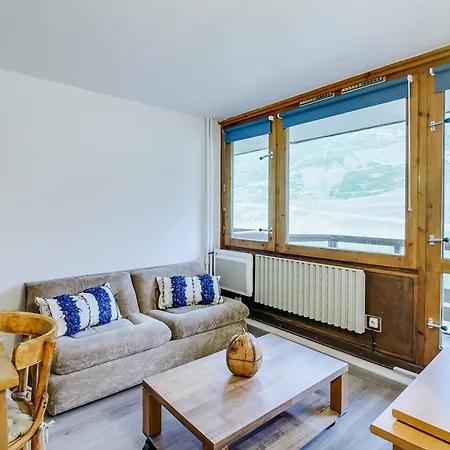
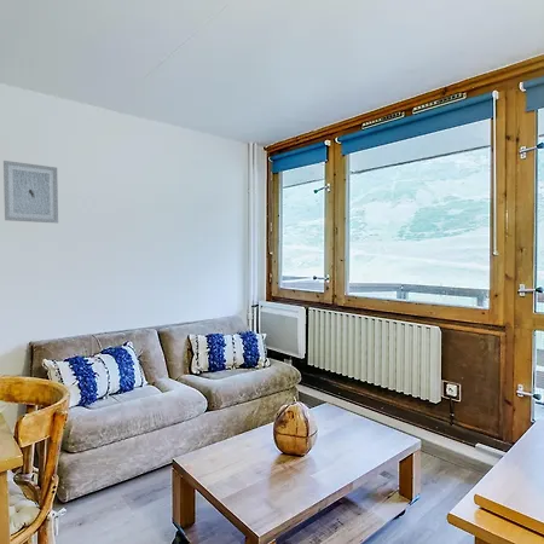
+ wall art [2,160,59,224]
